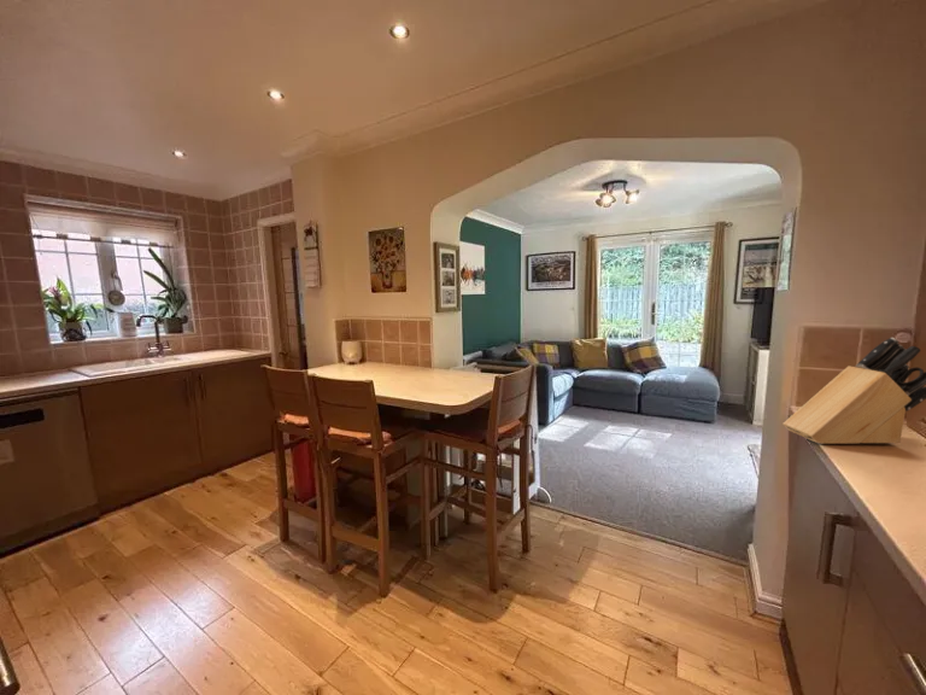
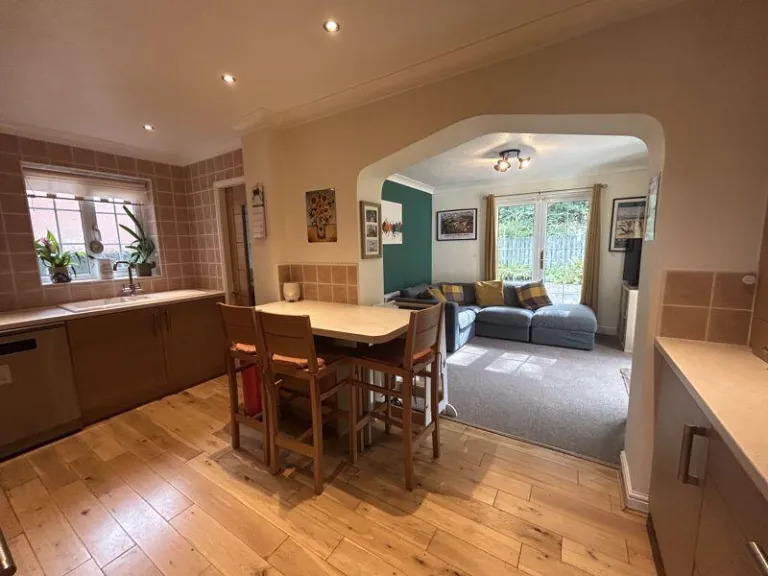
- knife block [781,337,926,445]
